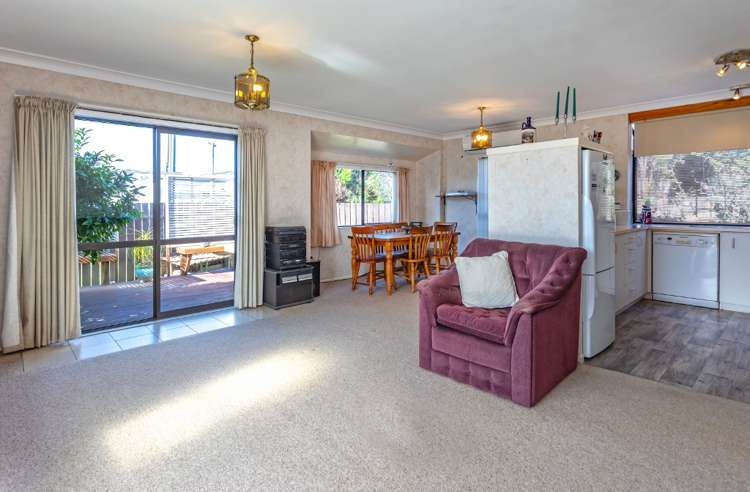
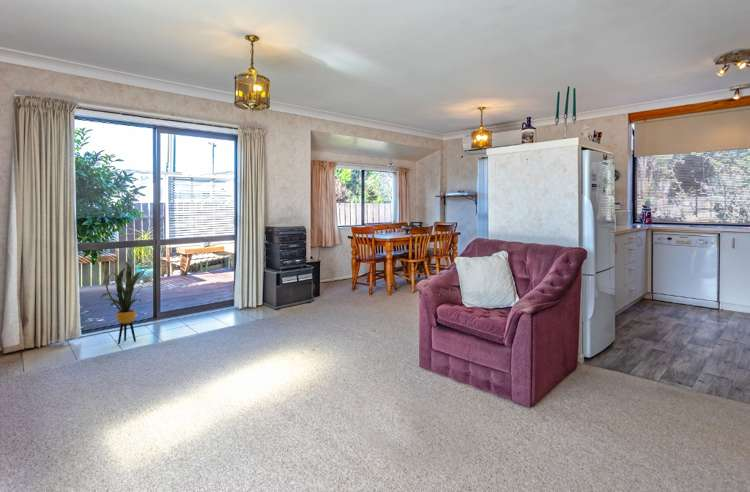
+ house plant [99,260,159,345]
